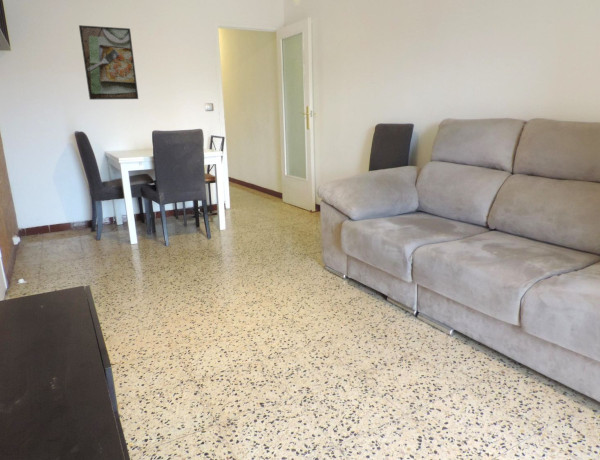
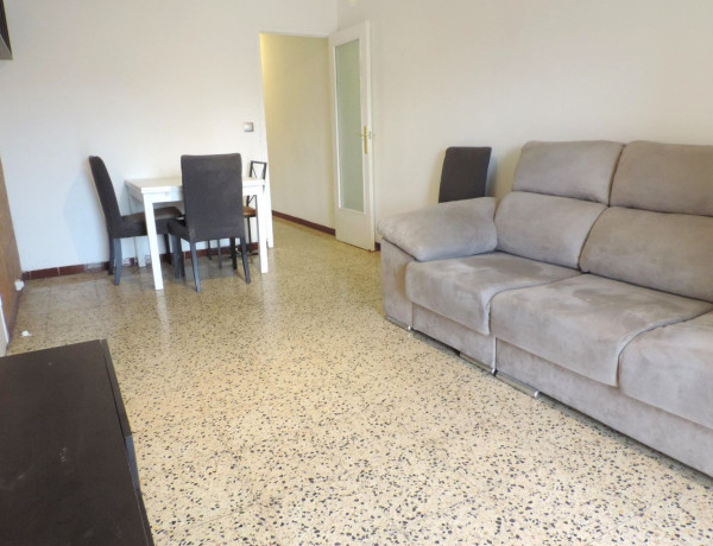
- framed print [78,24,139,101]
